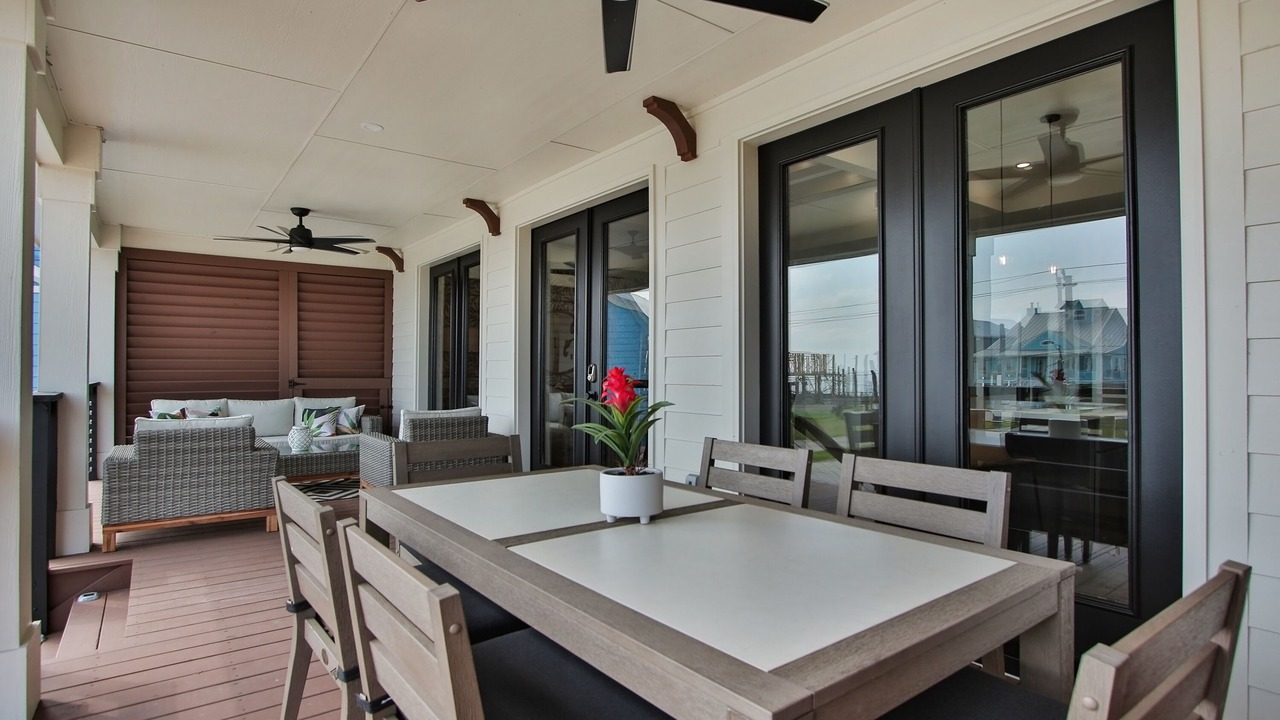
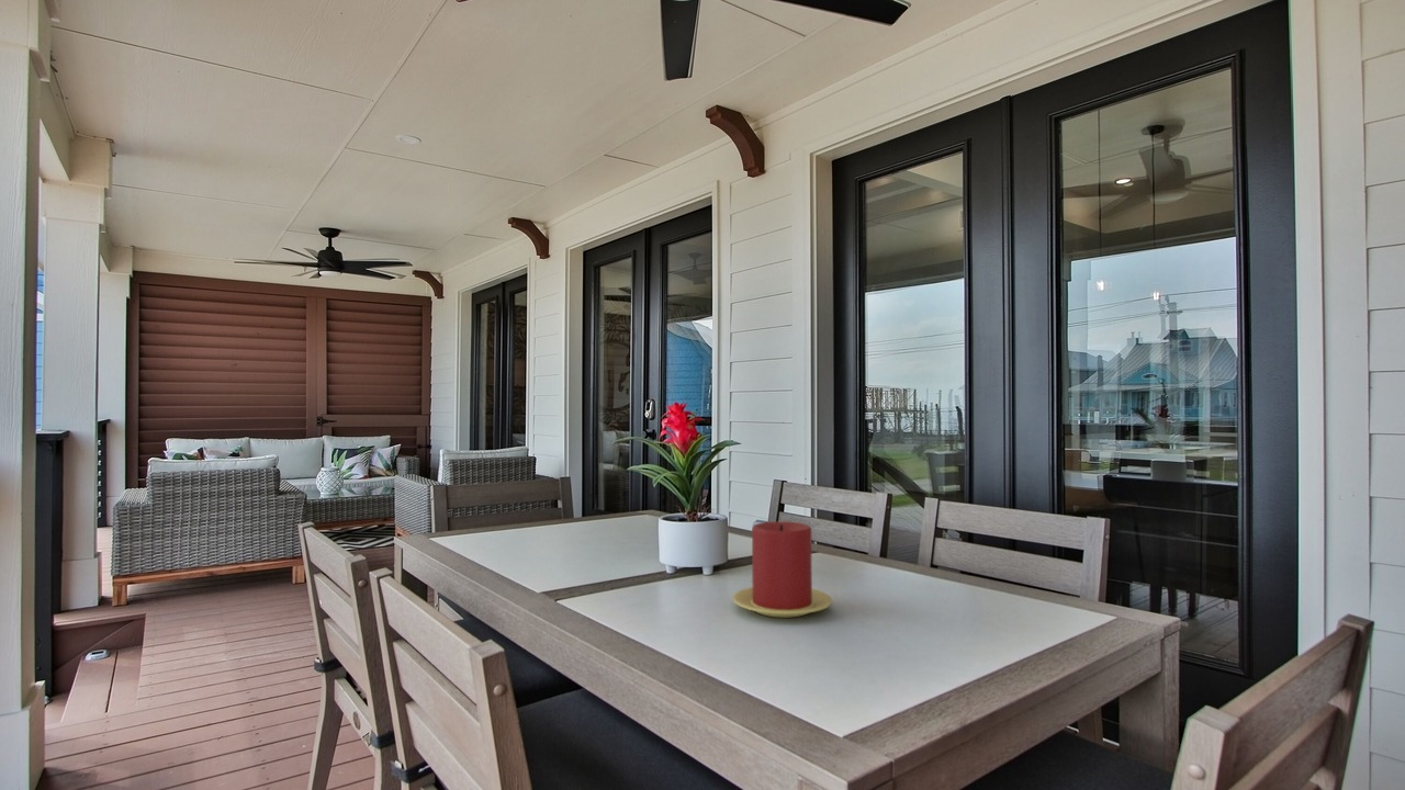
+ candle [732,521,833,618]
